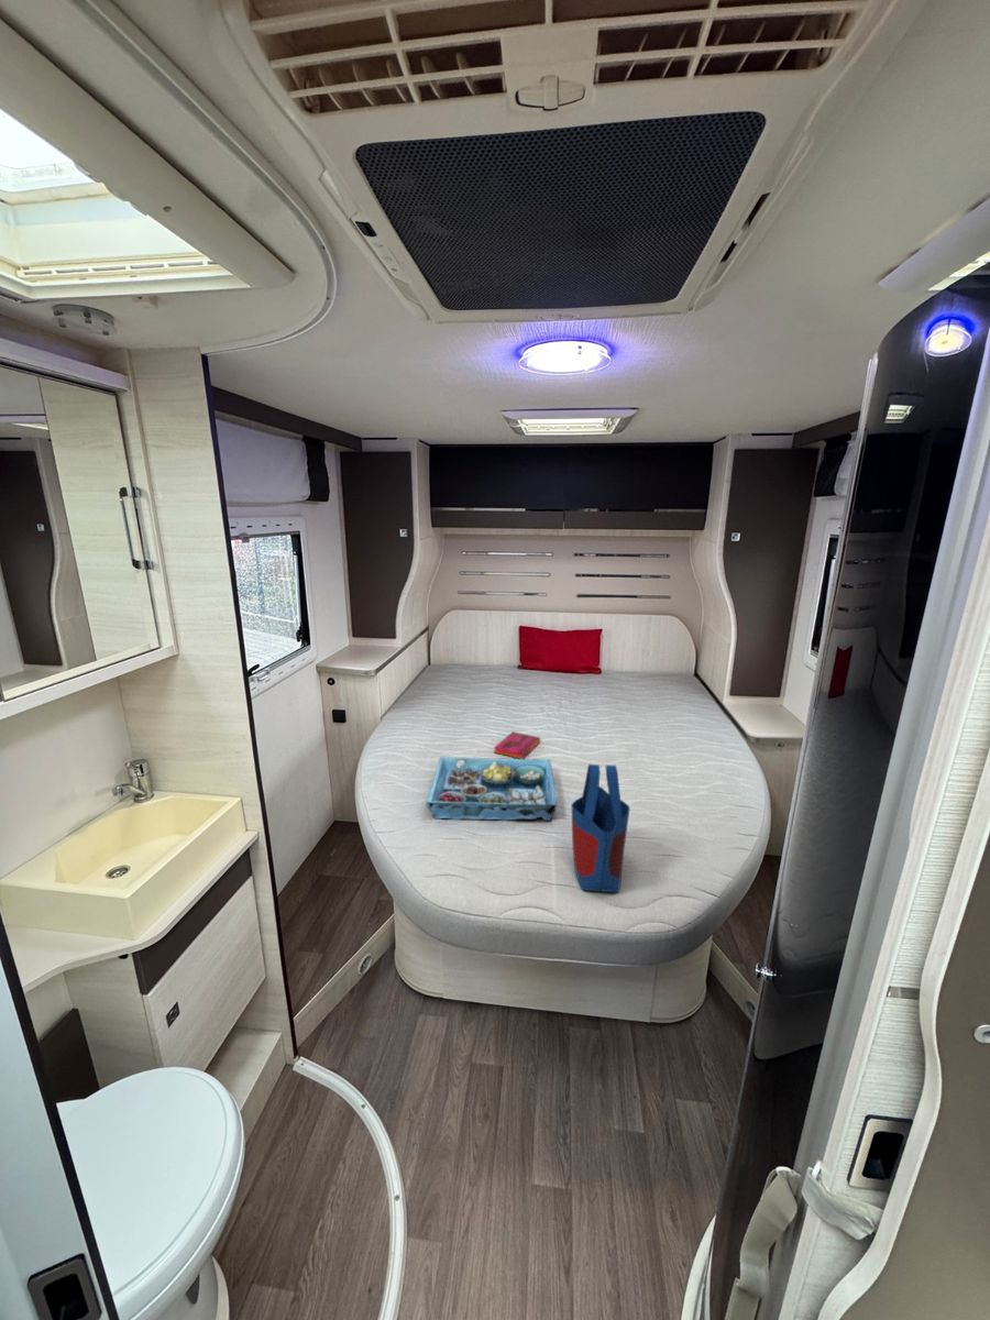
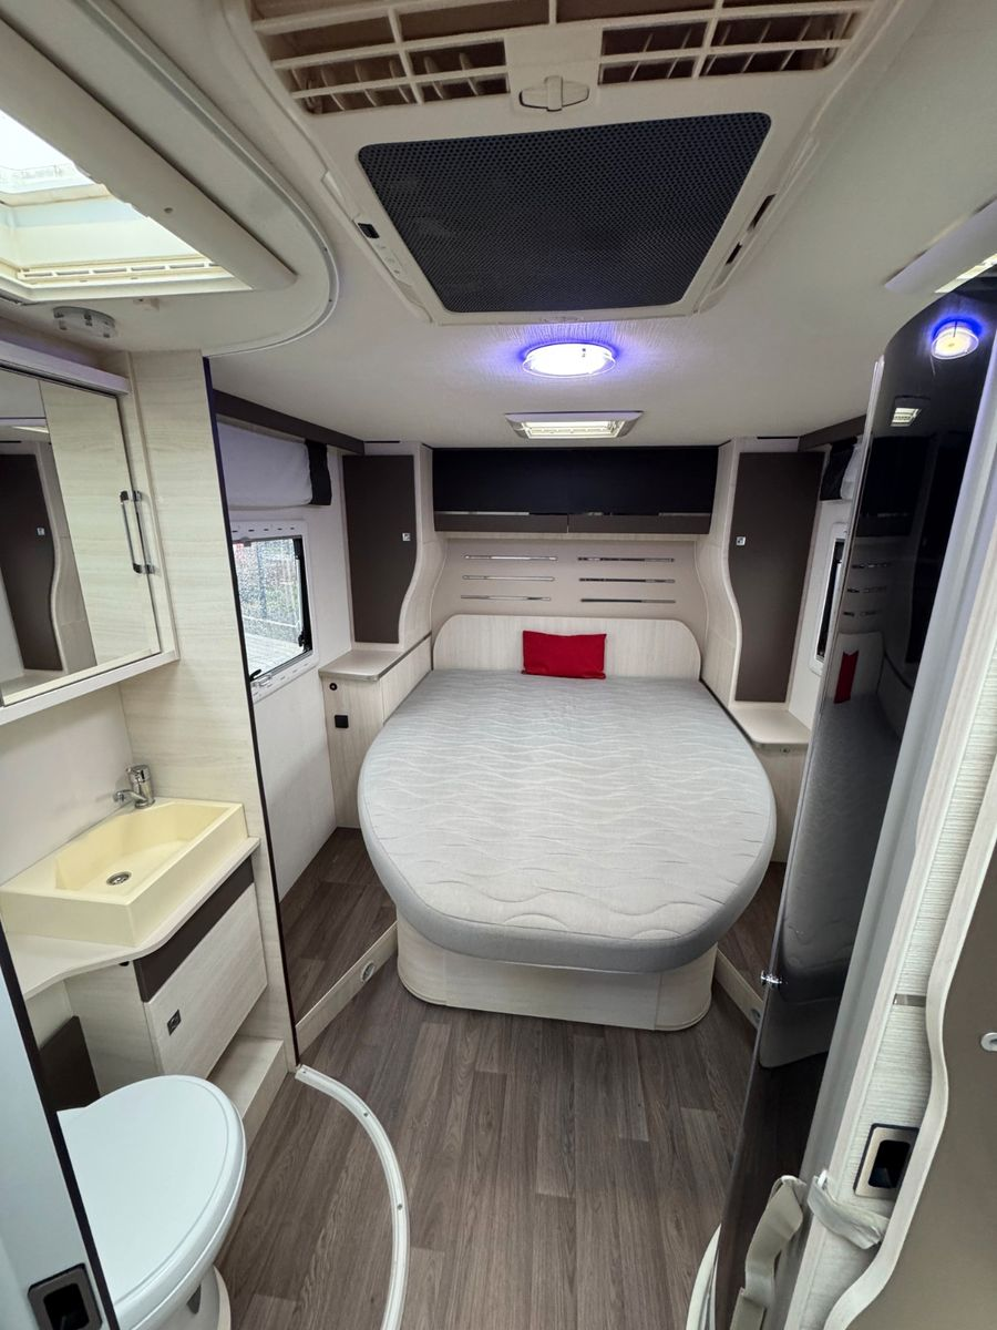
- serving tray [426,756,558,822]
- tote bag [571,763,631,893]
- hardback book [493,730,541,759]
